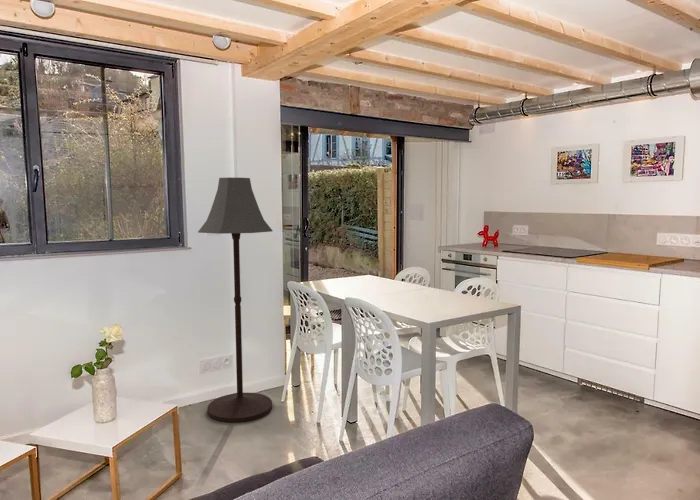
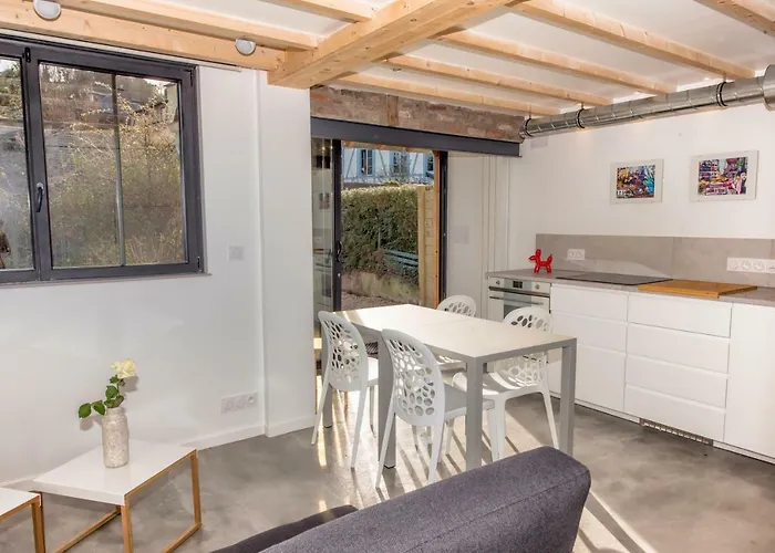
- floor lamp [197,177,274,424]
